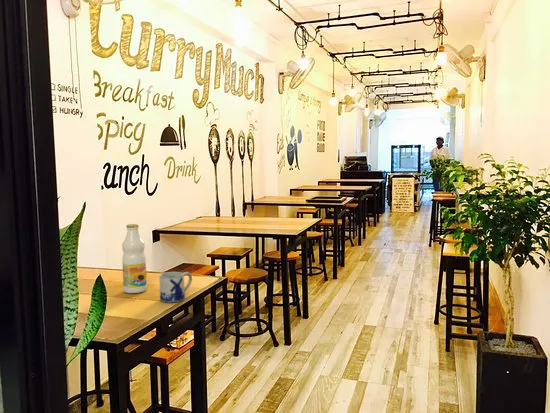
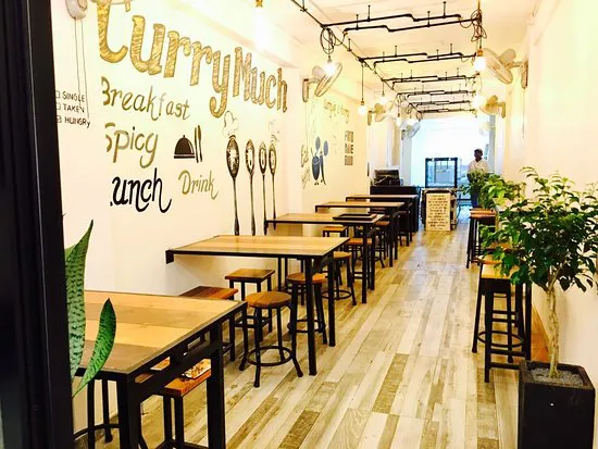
- mug [158,271,193,303]
- beverage bottle [121,223,148,294]
